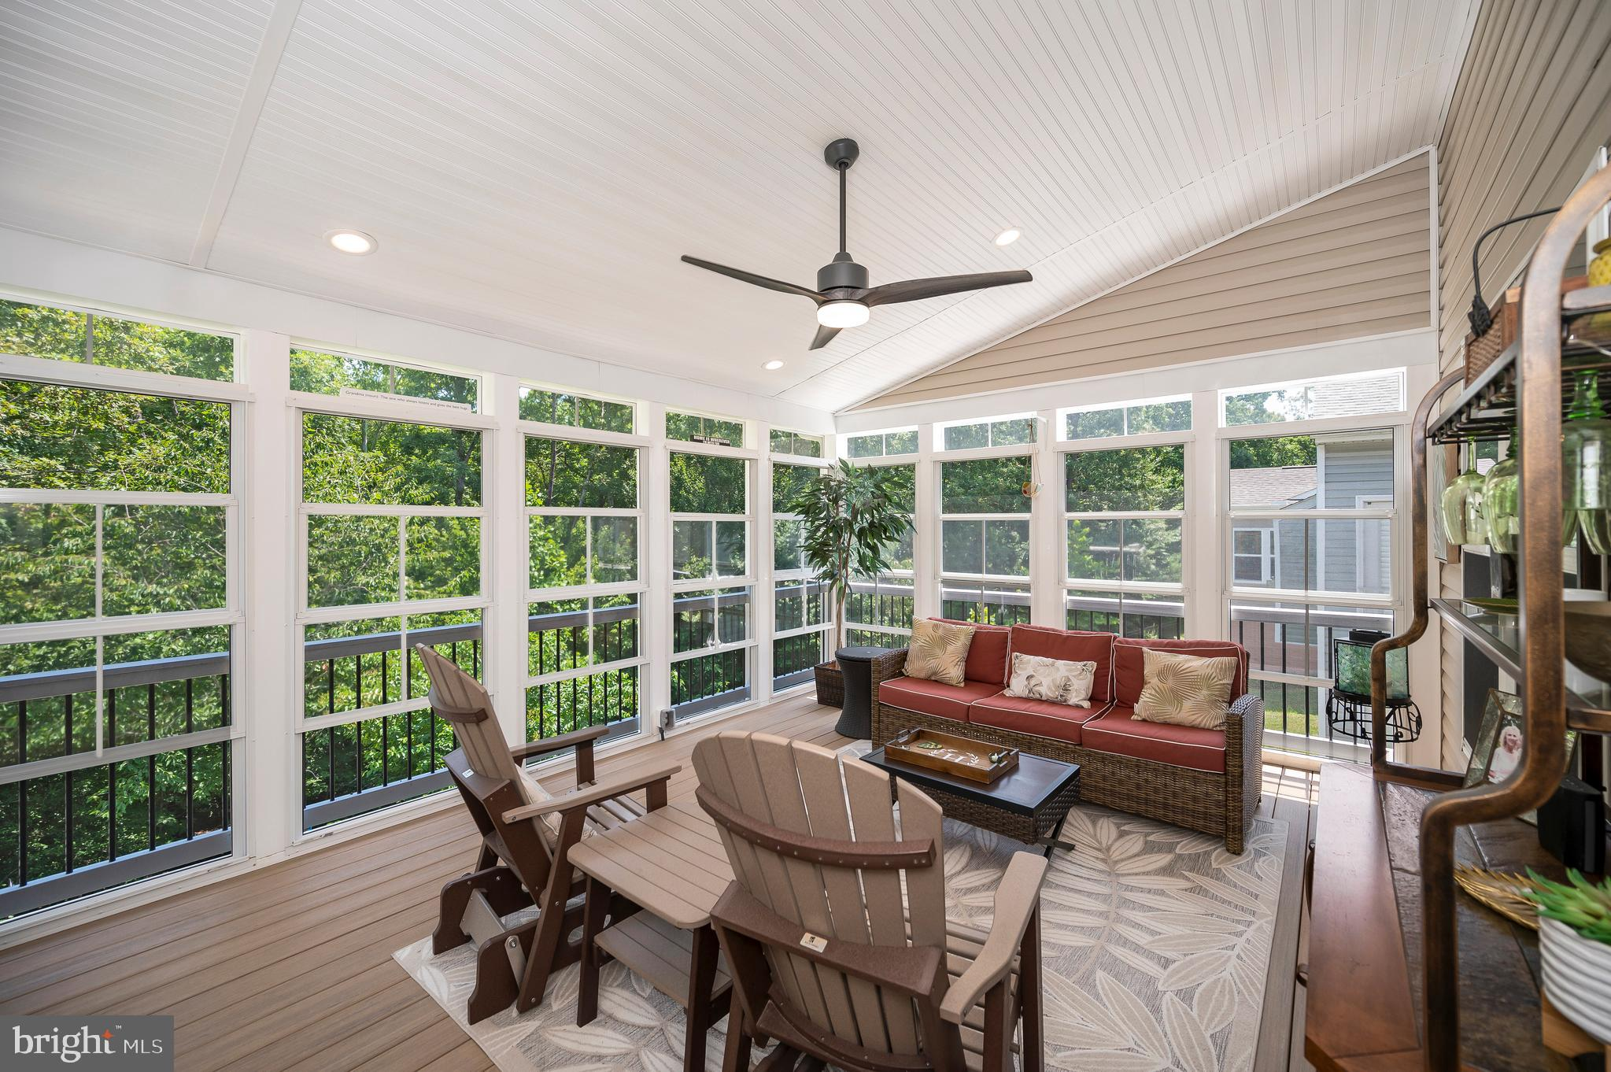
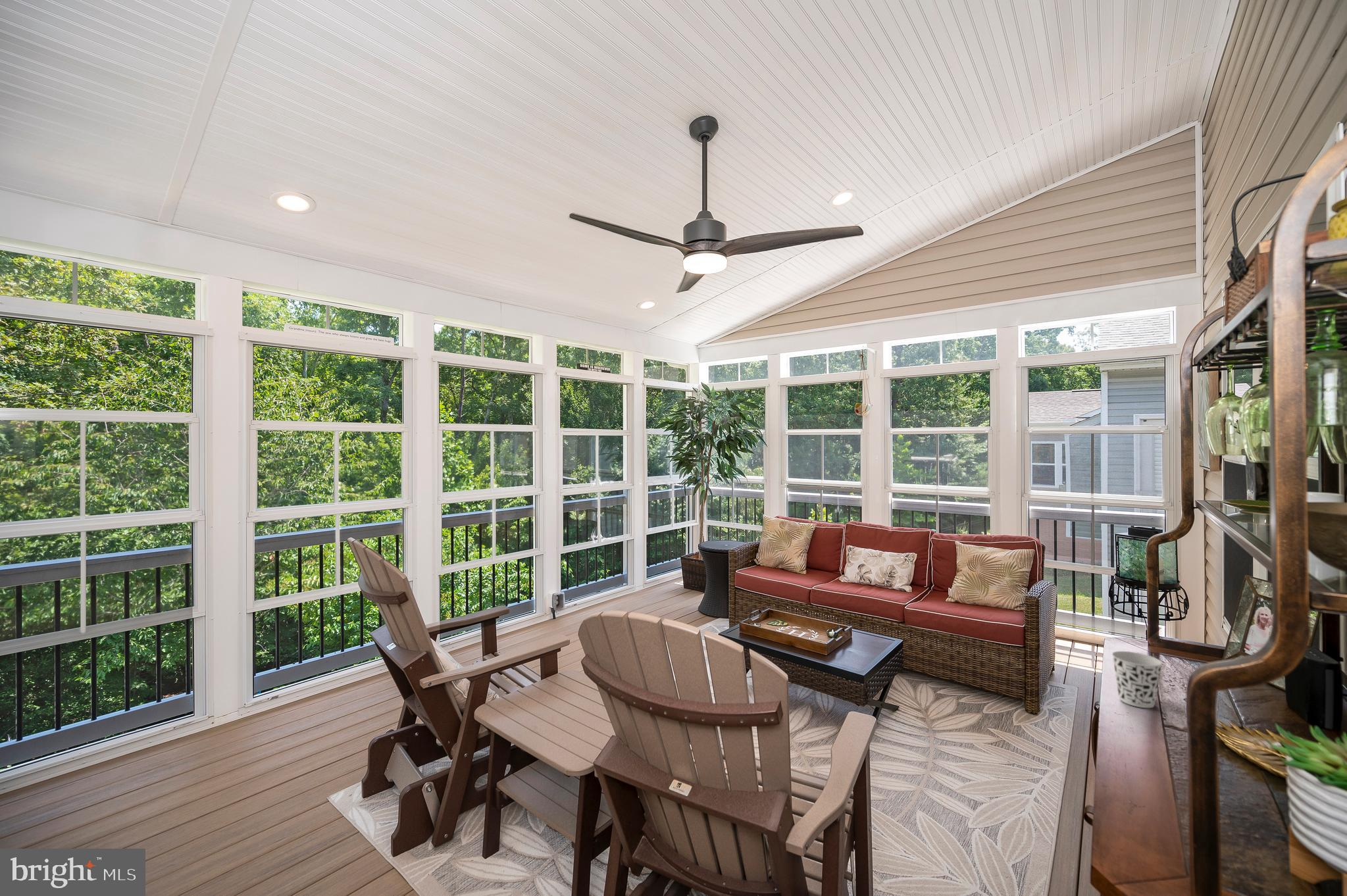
+ cup [1111,651,1163,709]
